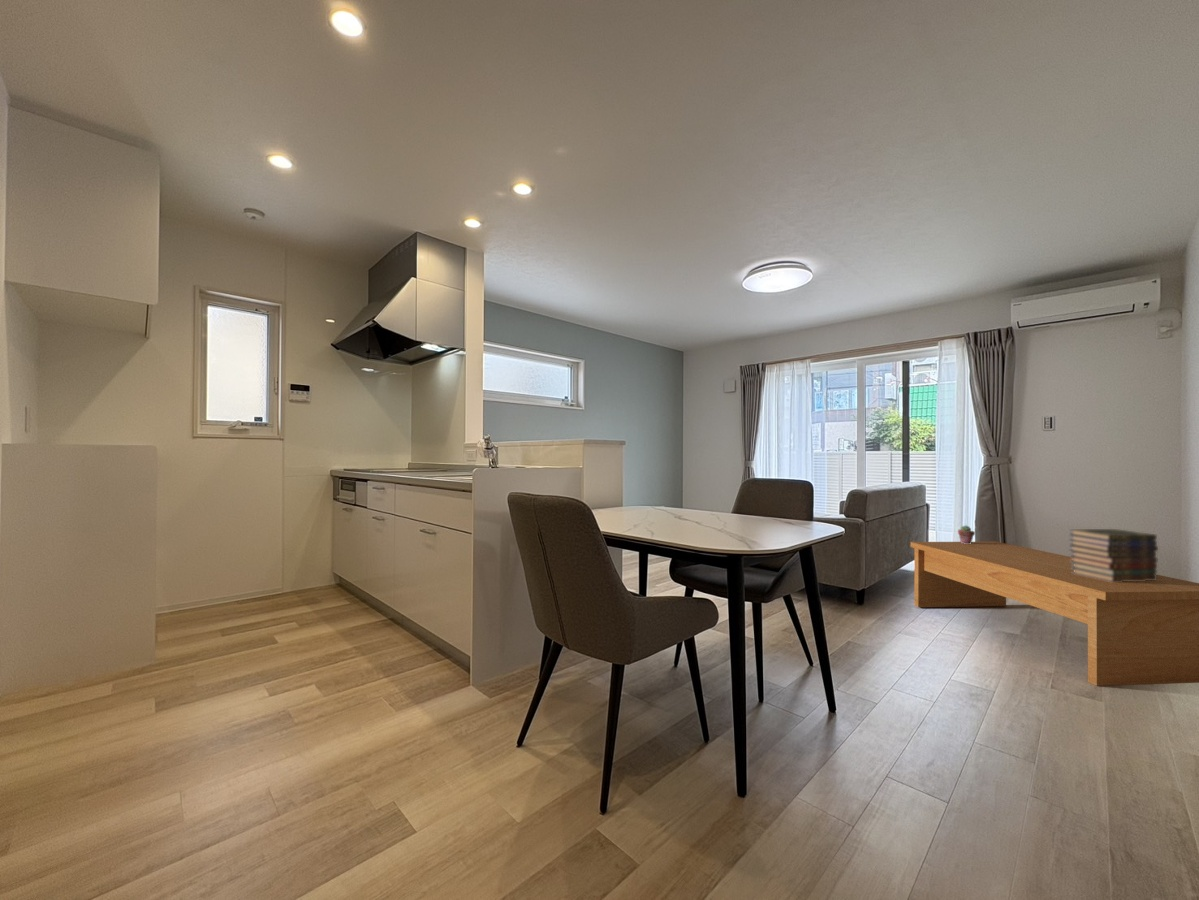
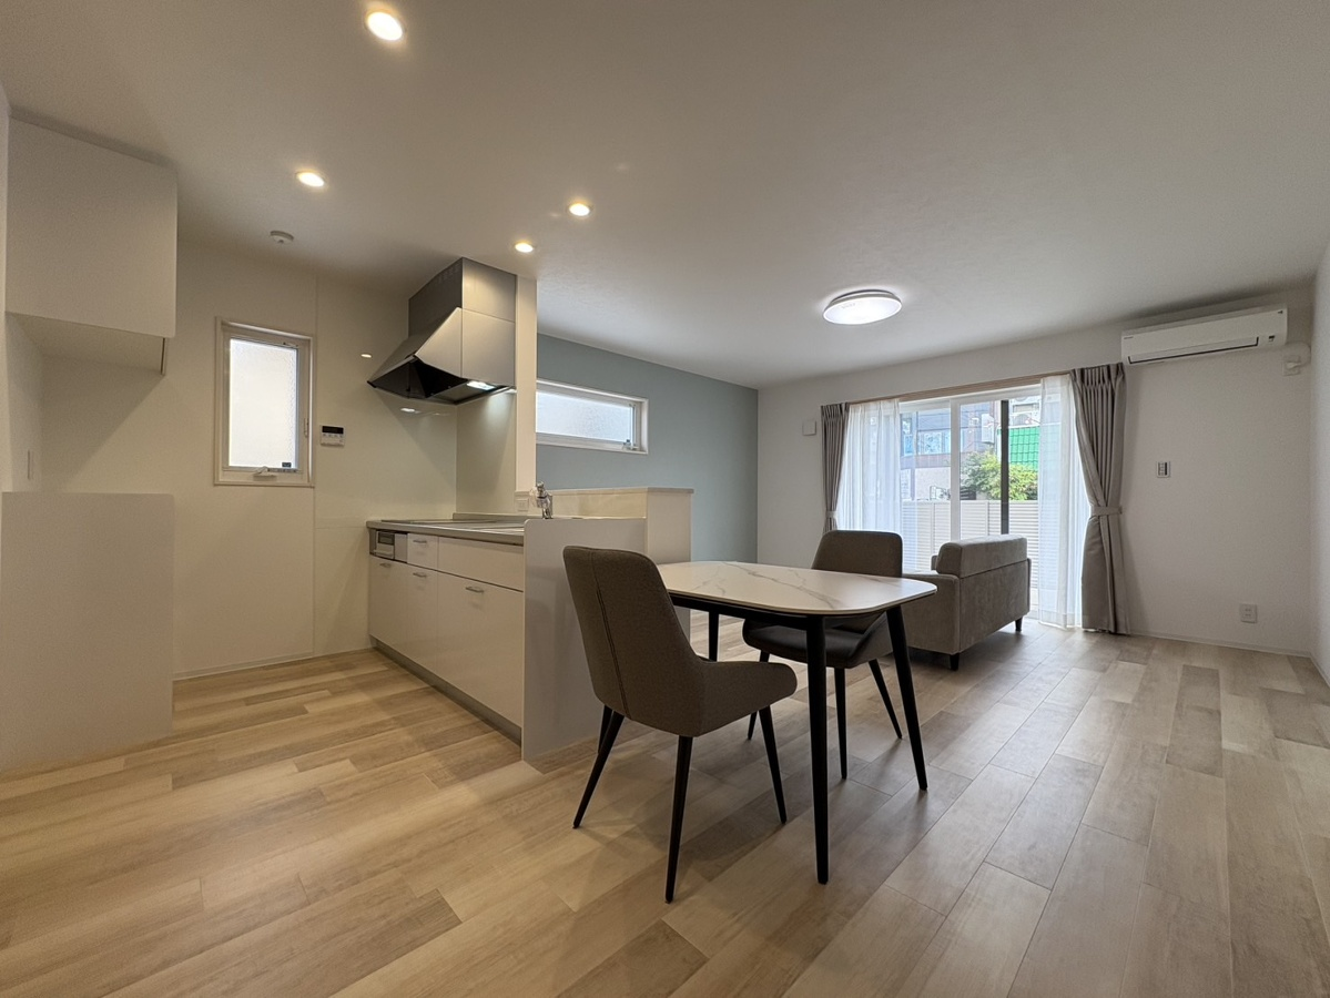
- book stack [1068,528,1159,582]
- potted succulent [957,524,976,544]
- coffee table [910,541,1199,687]
